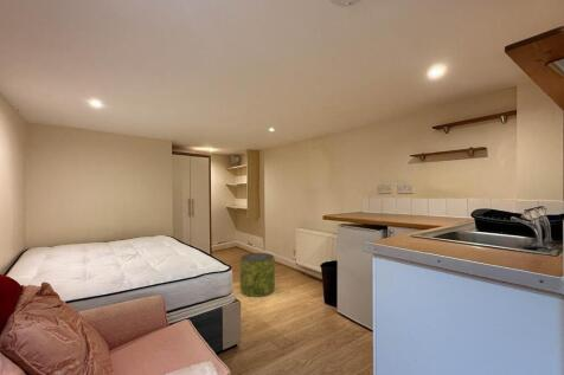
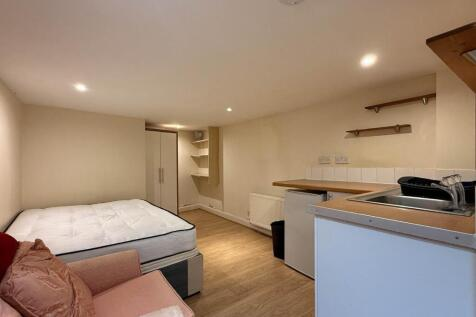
- pouf [239,252,276,298]
